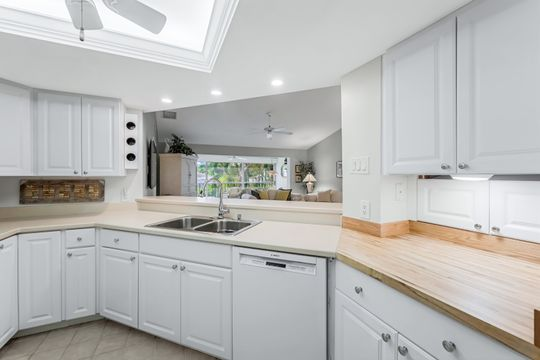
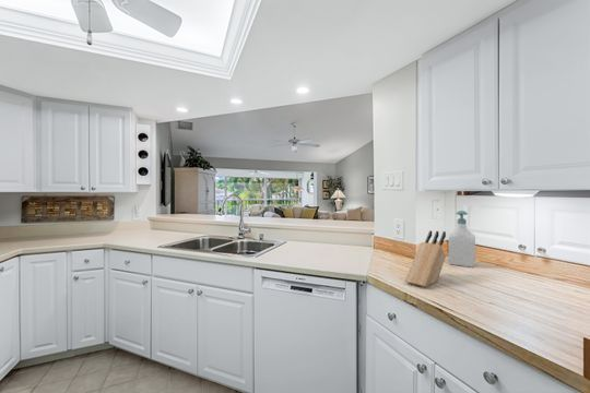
+ knife block [403,229,447,288]
+ soap bottle [448,210,476,269]
